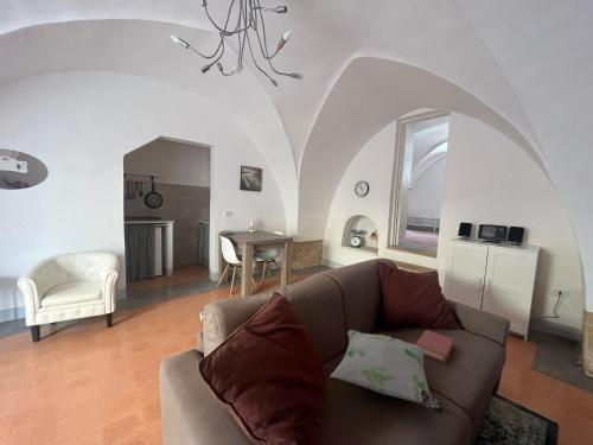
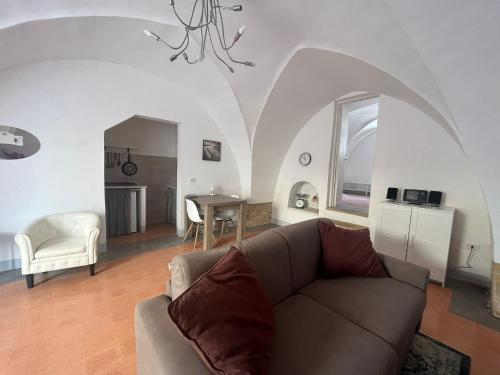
- book [414,329,455,364]
- decorative pillow [330,329,446,414]
